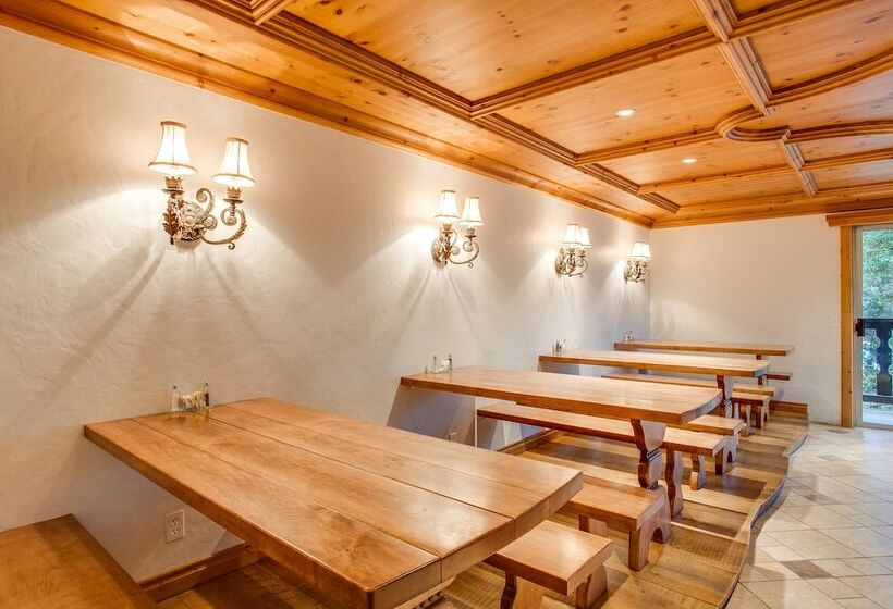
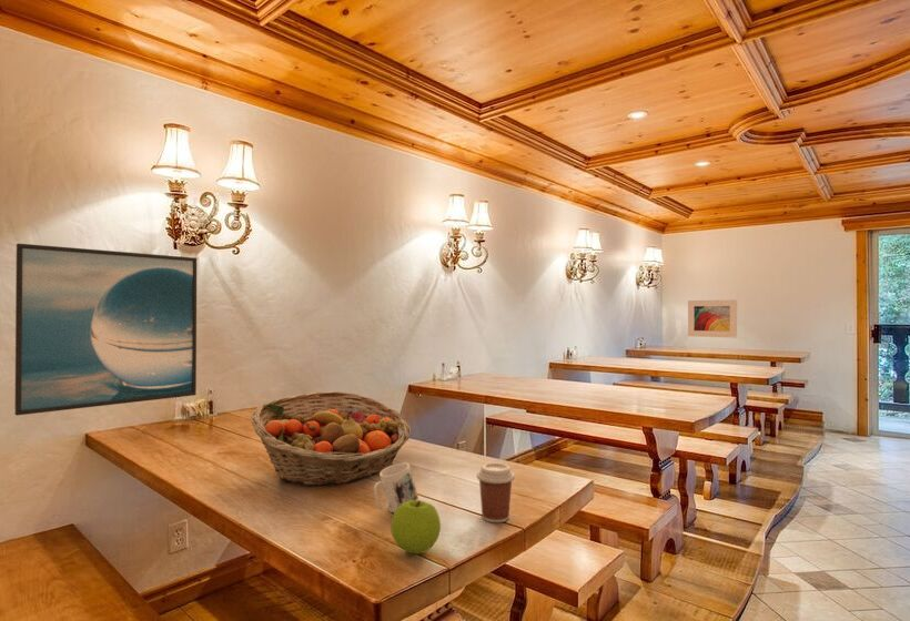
+ mug [373,462,419,513]
+ fruit basket [250,390,412,487]
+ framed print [687,299,738,339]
+ apple [390,499,442,554]
+ coffee cup [476,461,516,523]
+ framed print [13,243,198,416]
